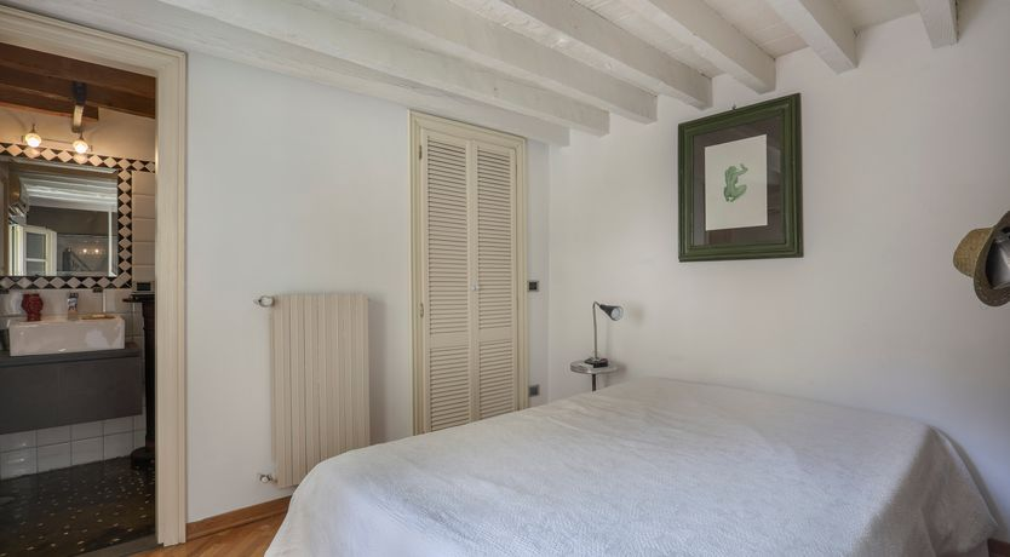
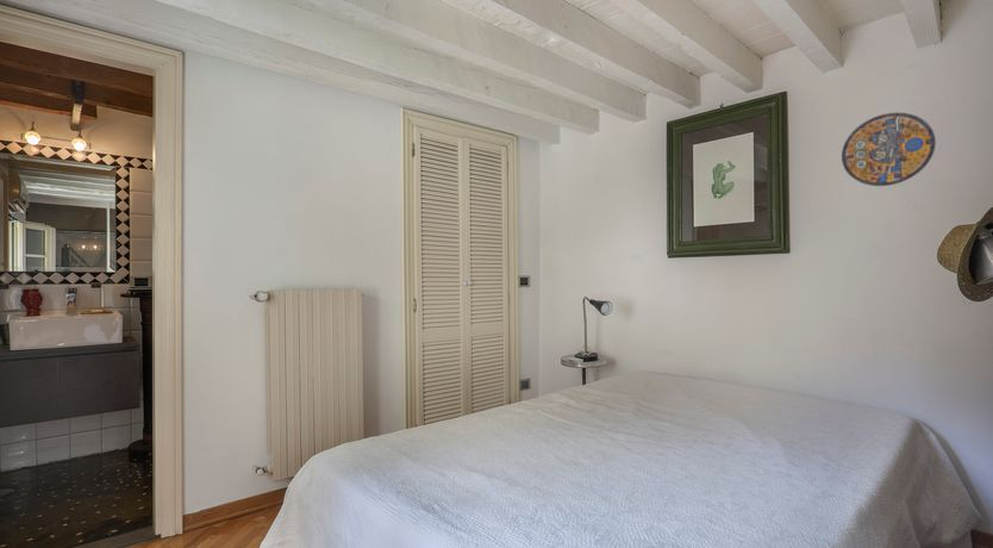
+ manhole cover [841,112,937,187]
